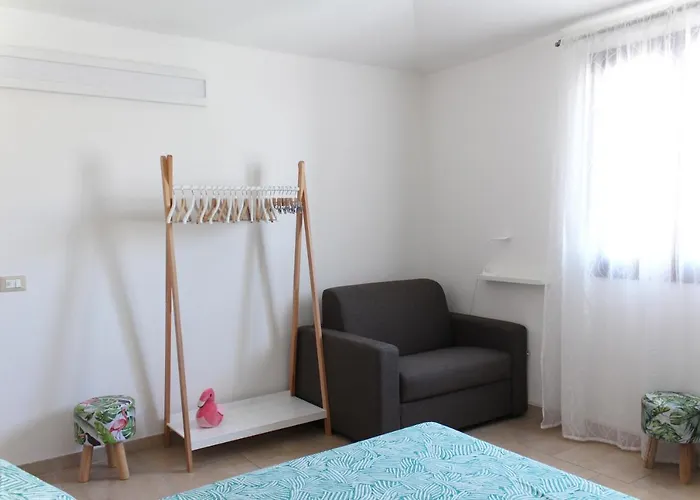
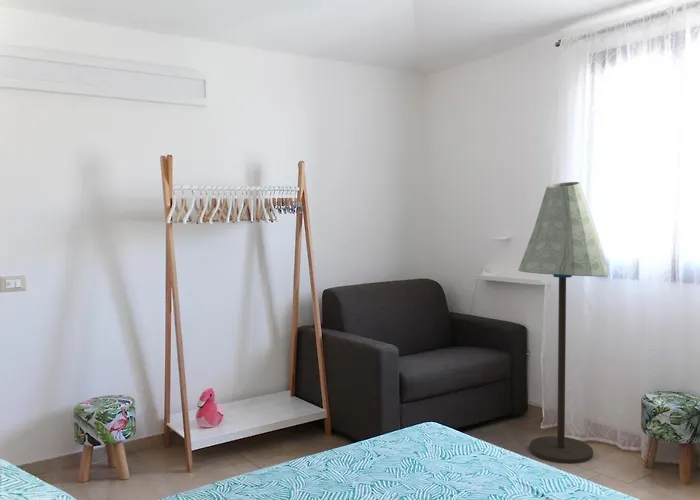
+ floor lamp [517,181,611,465]
